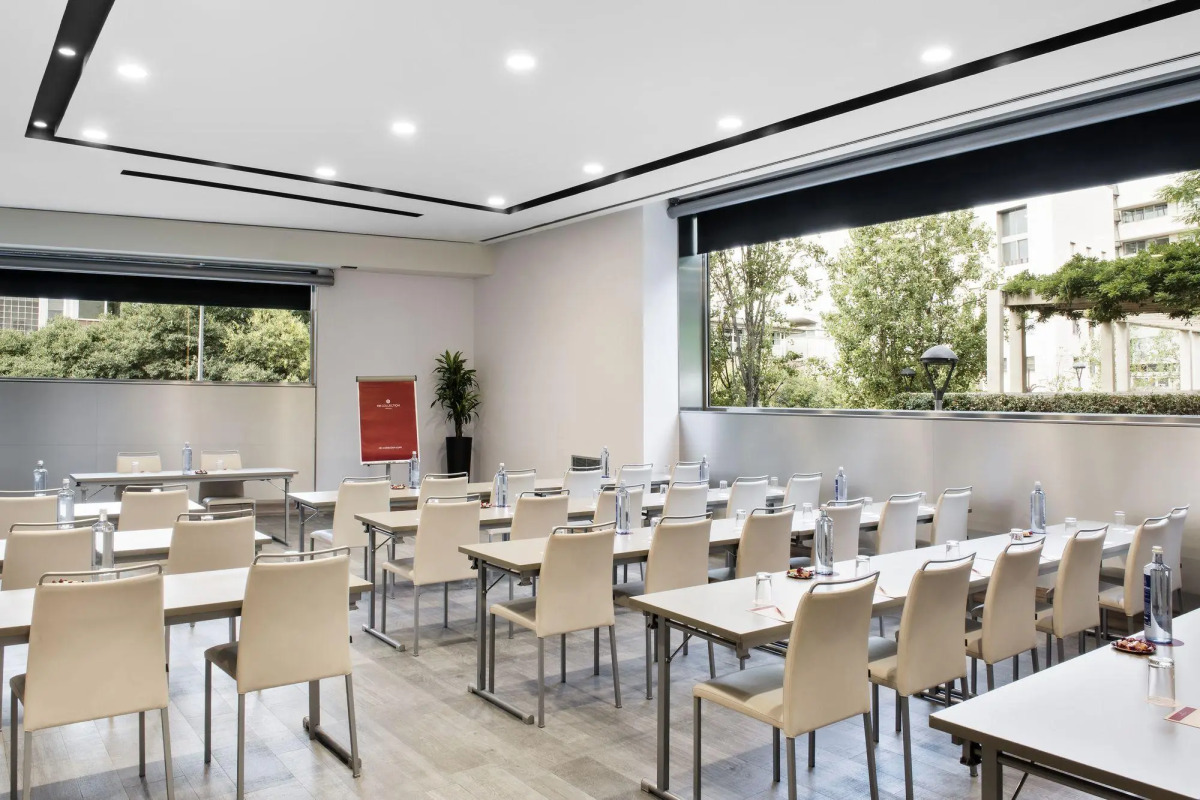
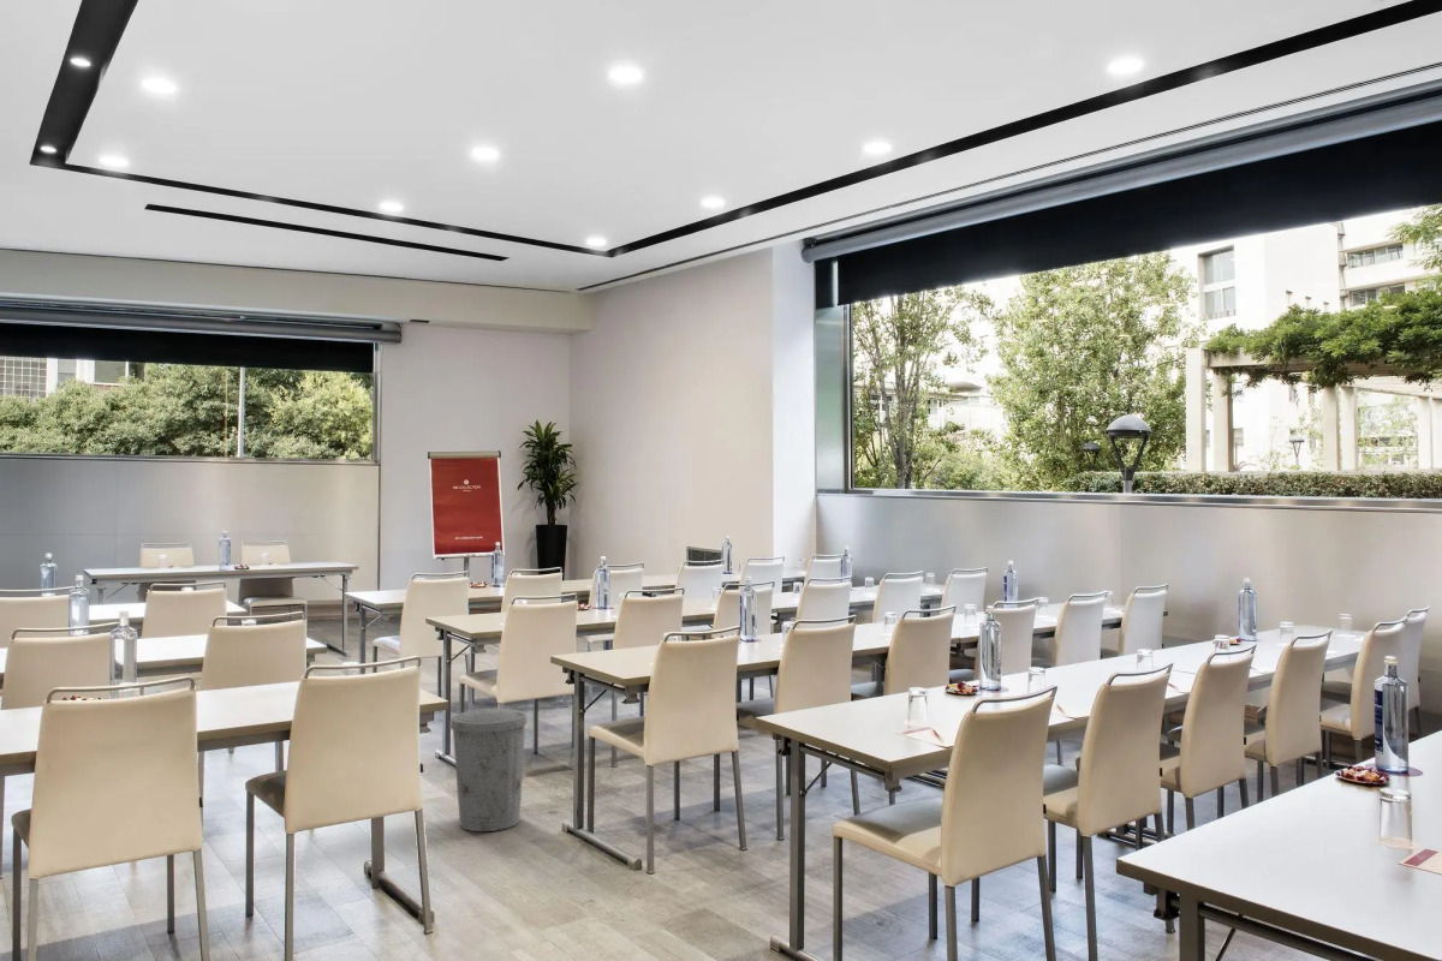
+ trash can [448,708,529,832]
